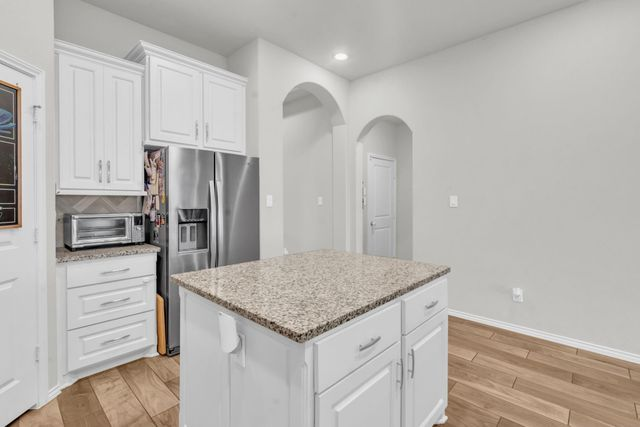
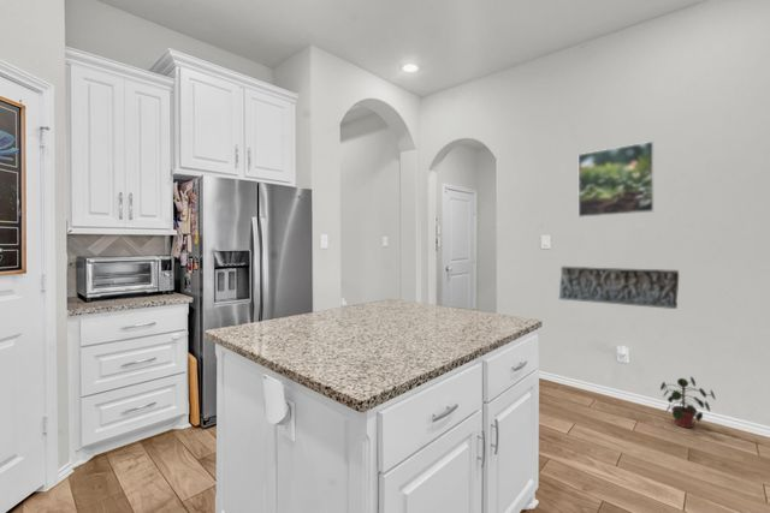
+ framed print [578,141,656,219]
+ potted plant [659,375,717,429]
+ wall relief [557,266,680,310]
